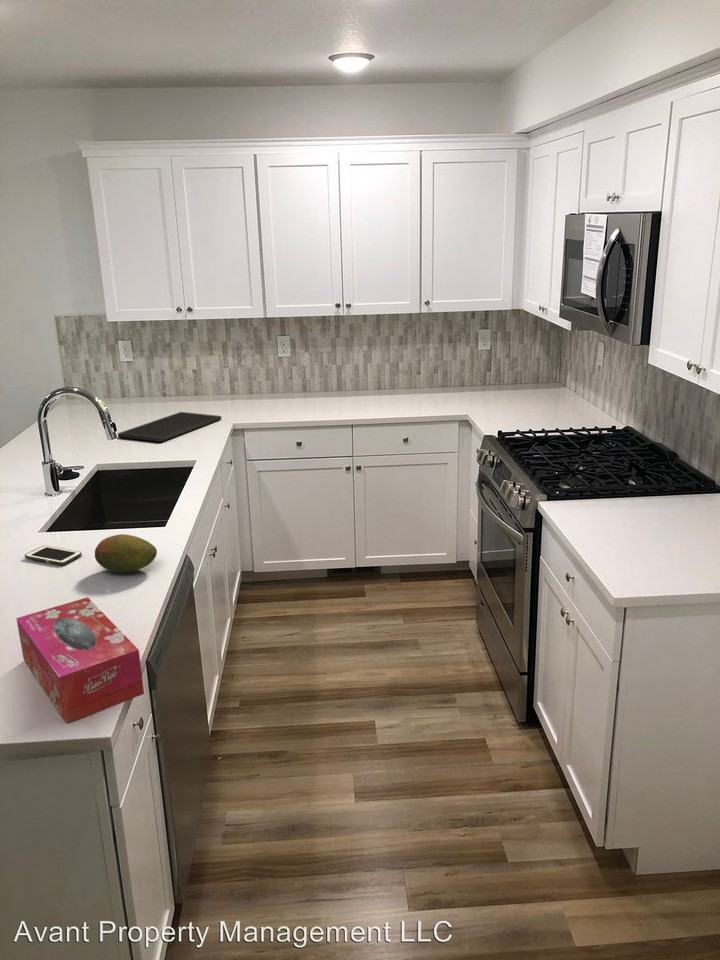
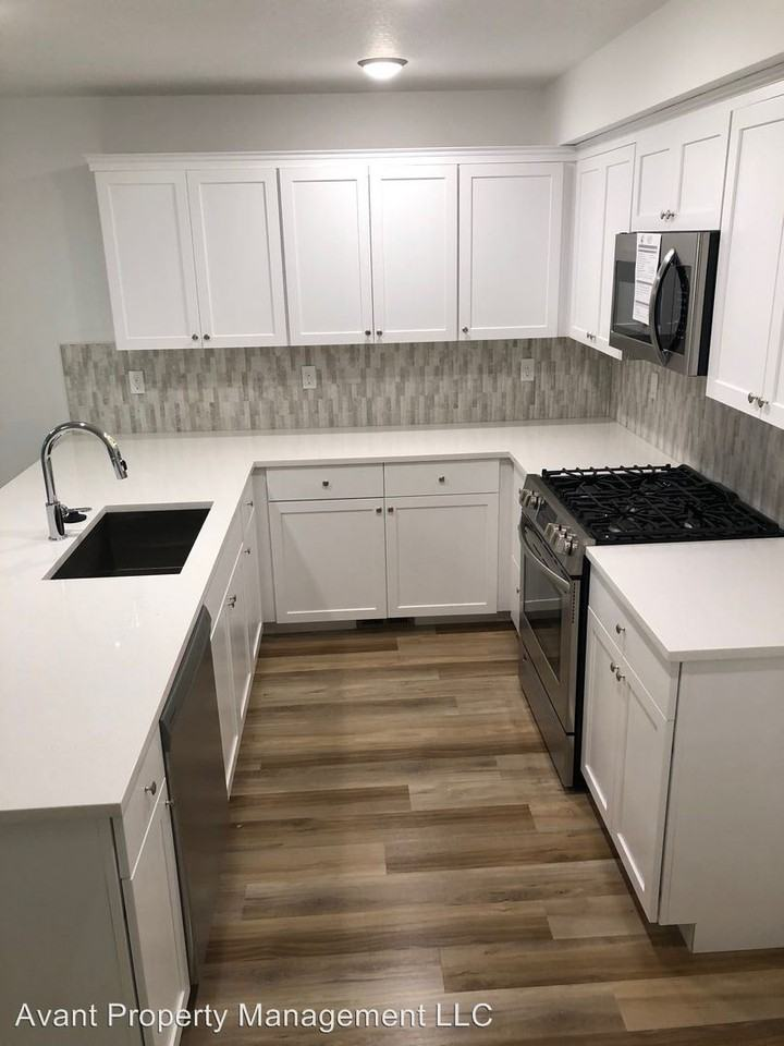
- tissue box [15,596,145,724]
- cutting board [117,411,223,443]
- cell phone [24,545,83,566]
- fruit [94,533,158,574]
